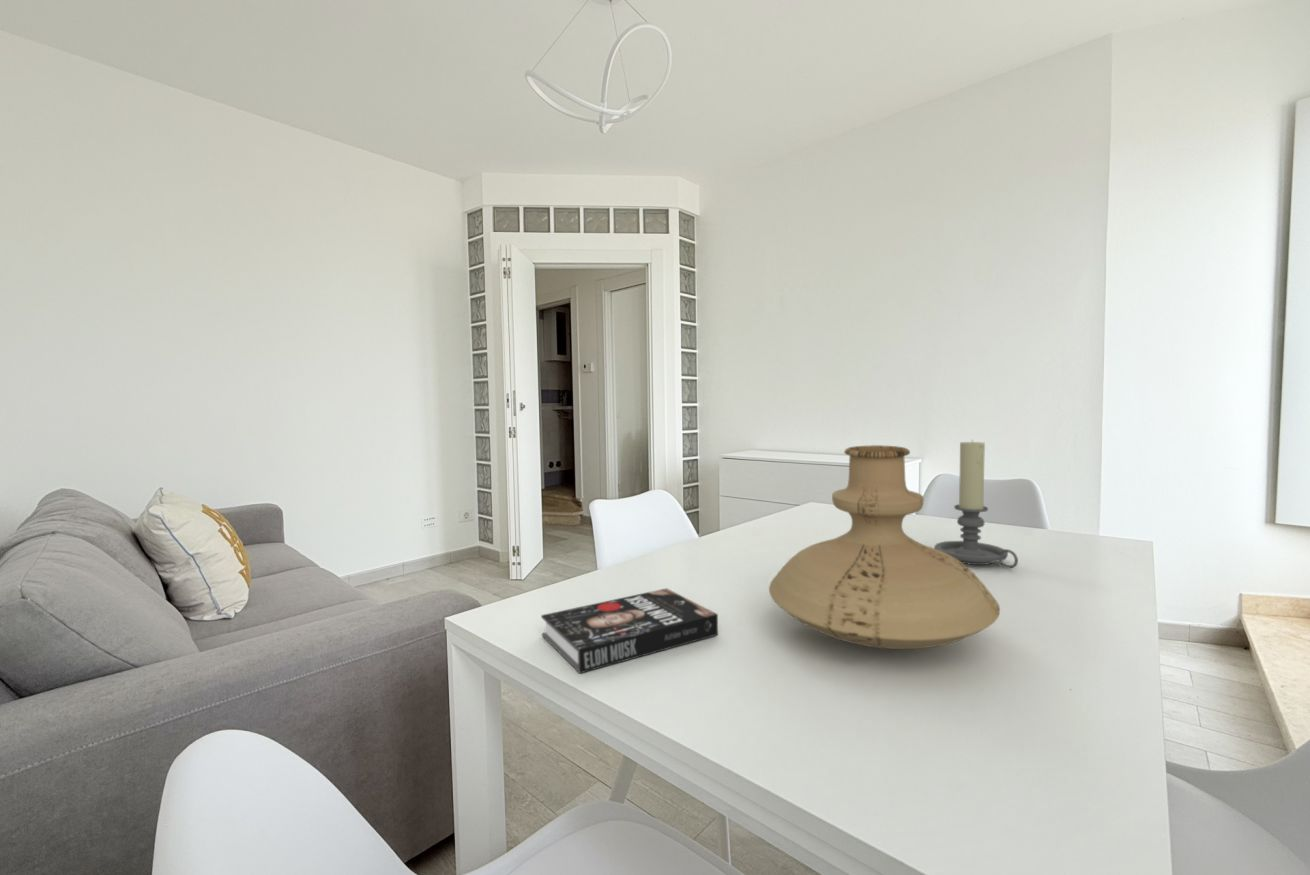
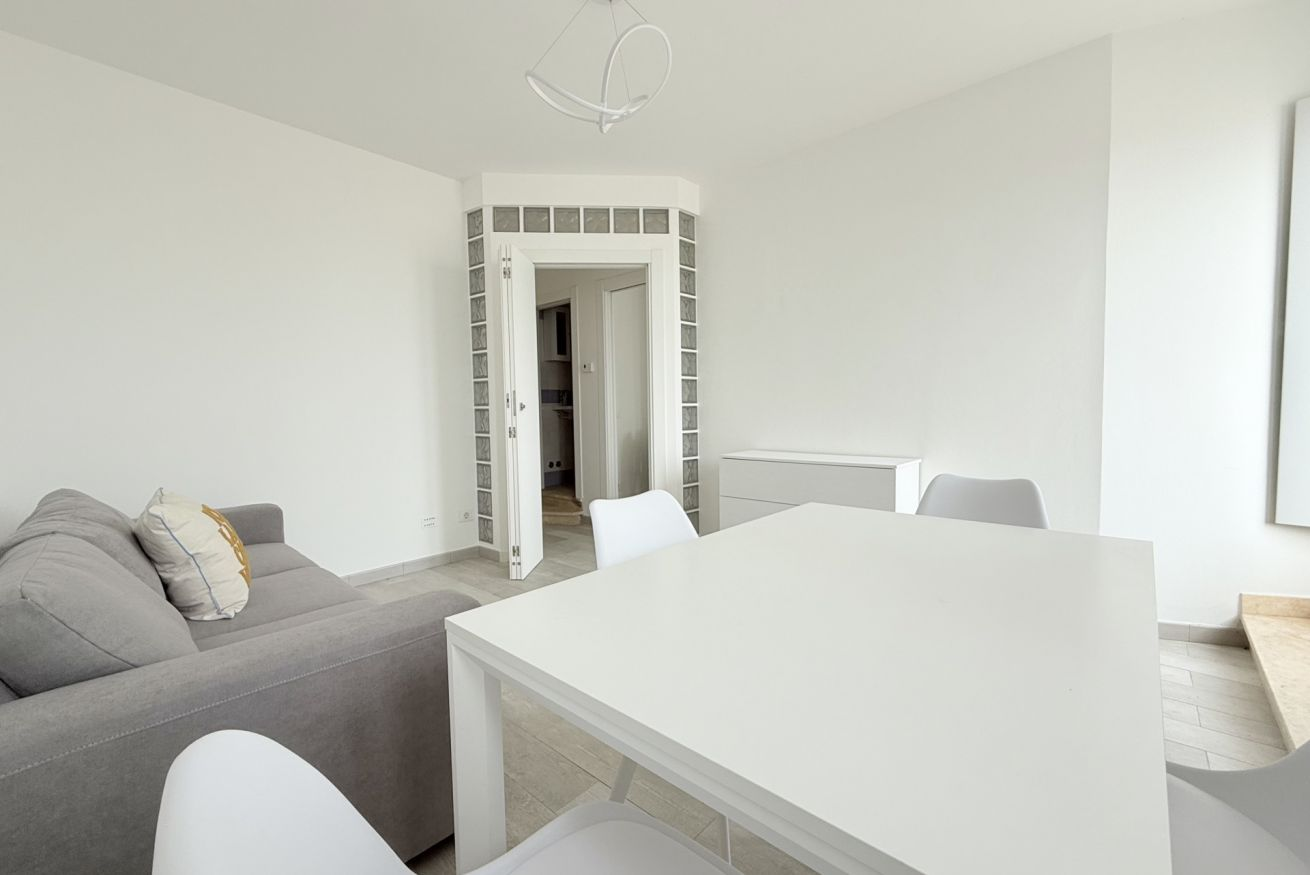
- vase [768,444,1001,650]
- book [540,587,719,674]
- candle holder [933,439,1019,569]
